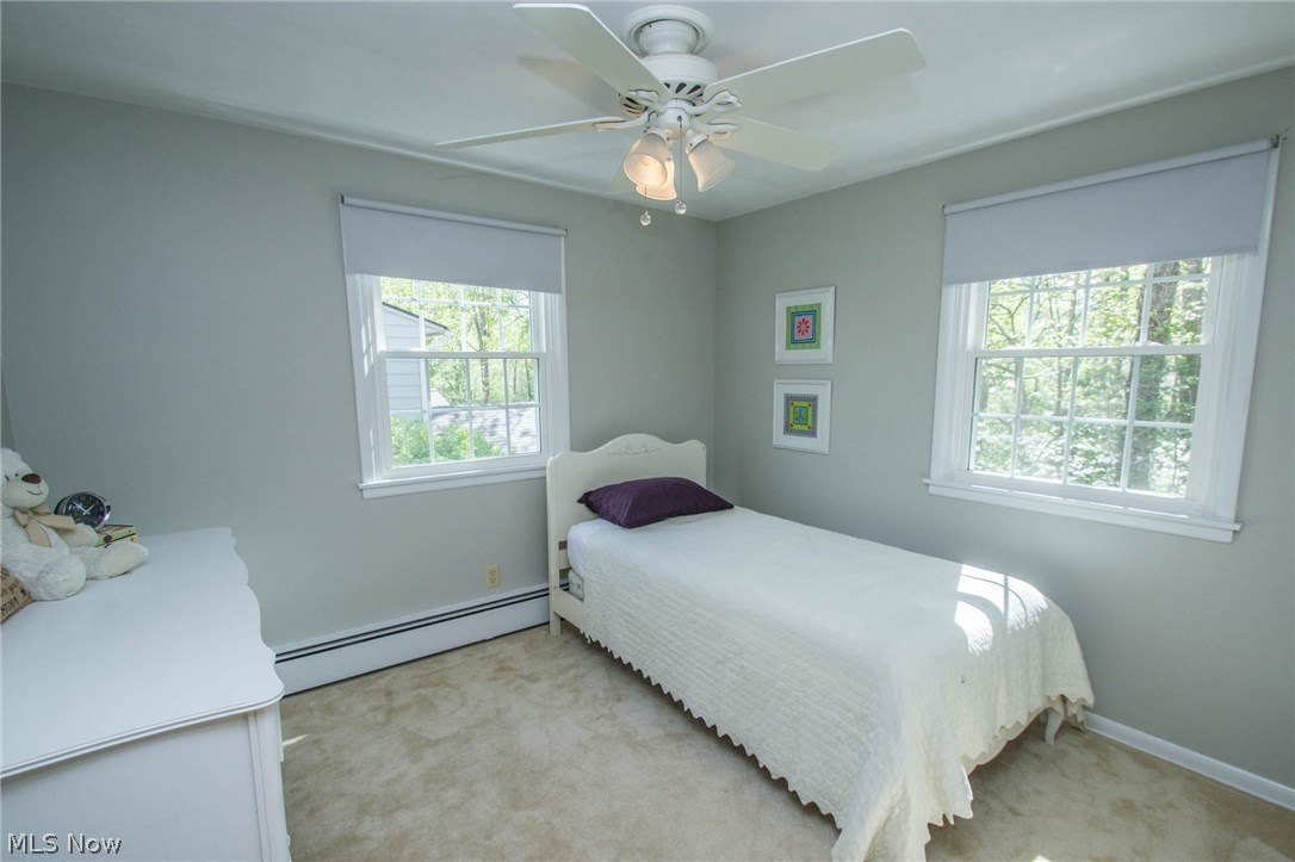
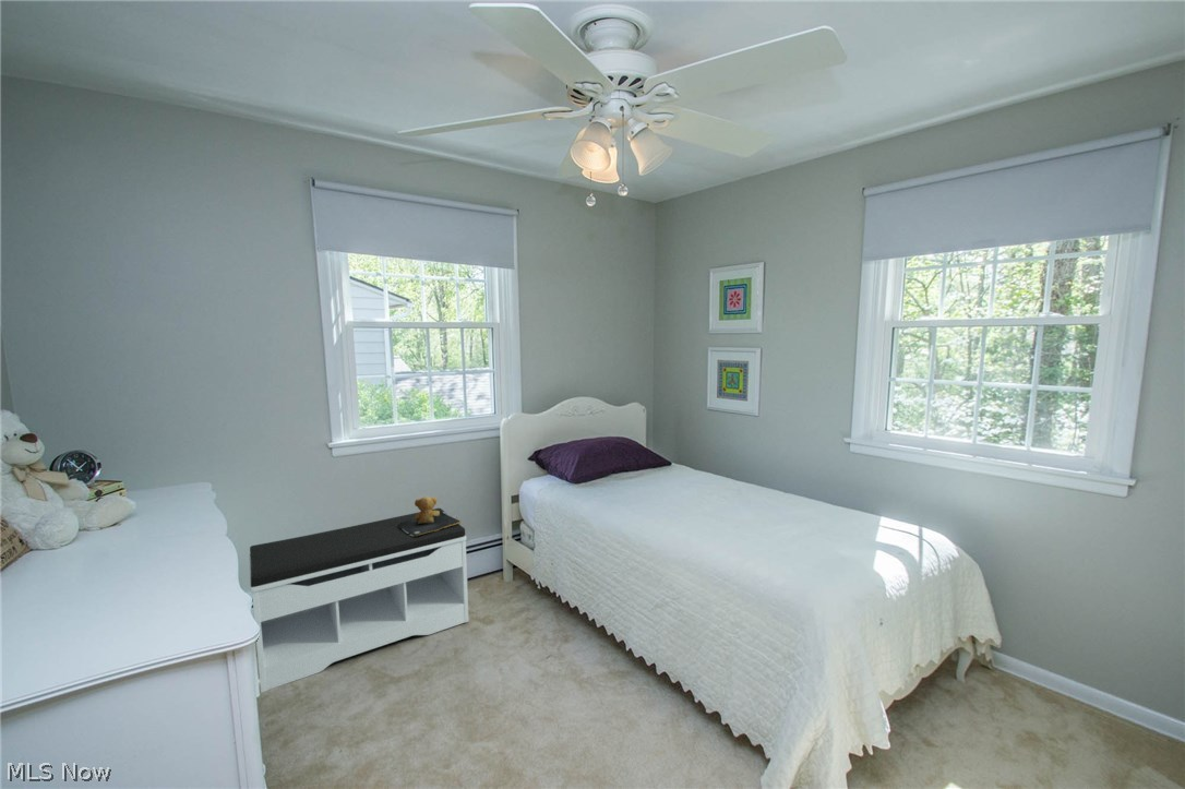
+ teddy bear [396,495,462,537]
+ bench [249,507,469,694]
